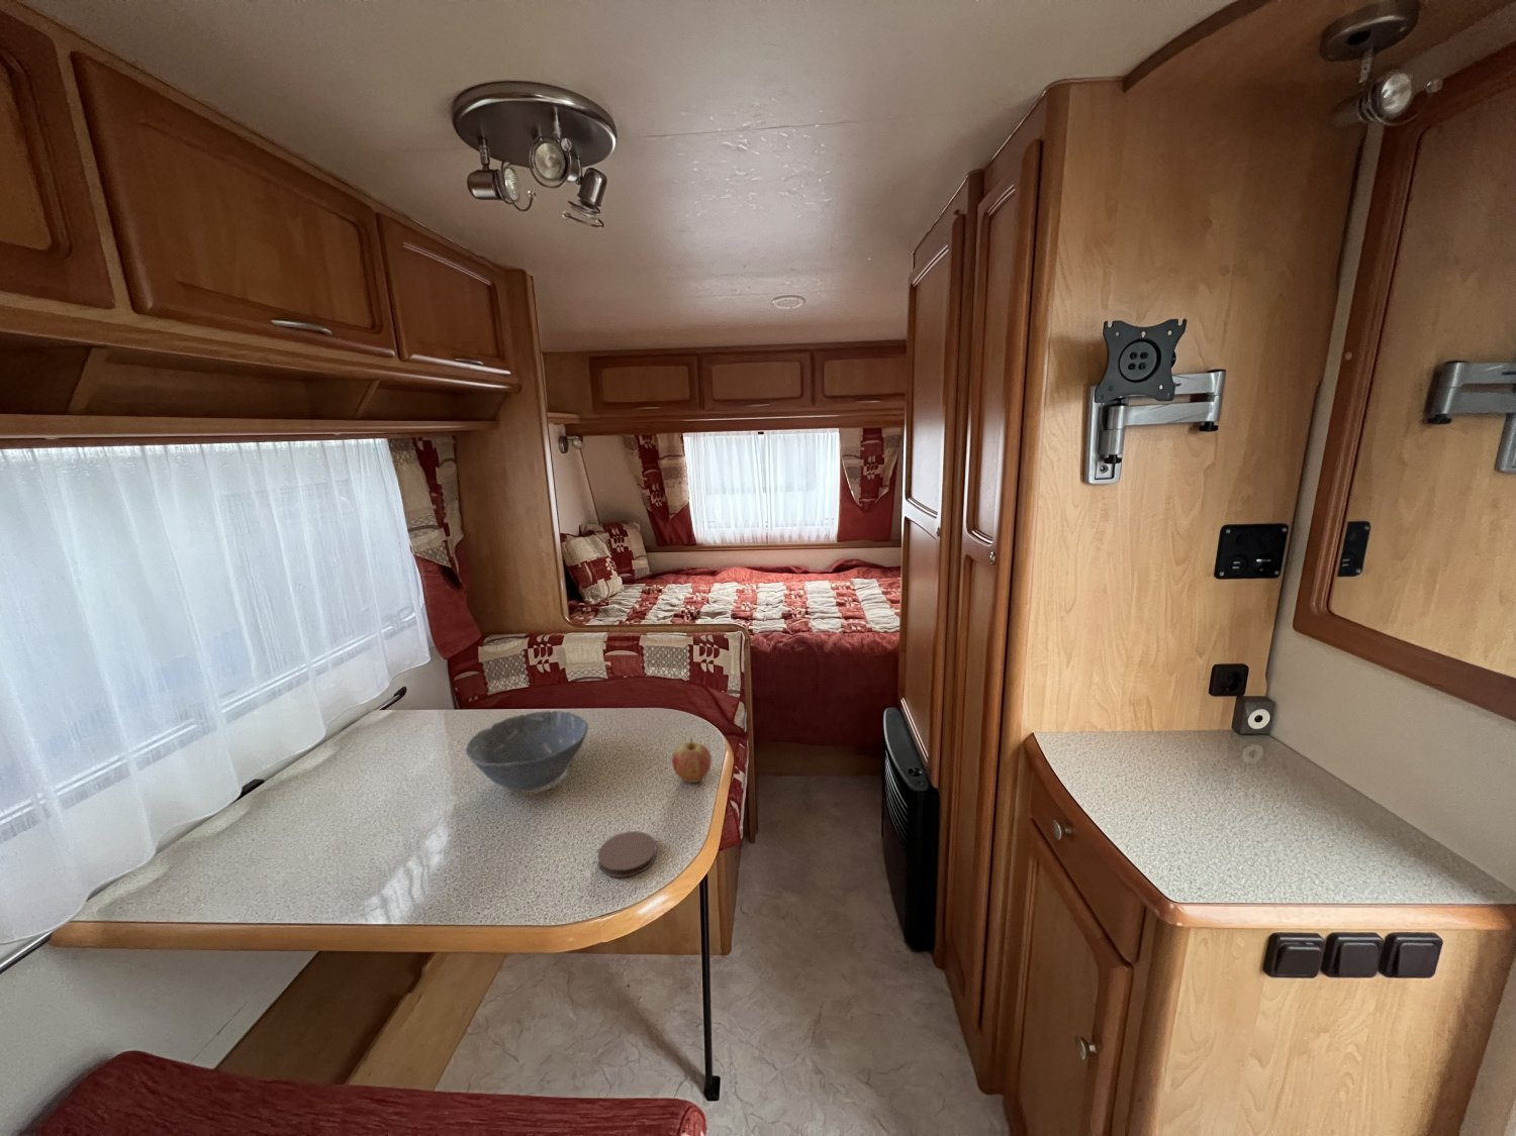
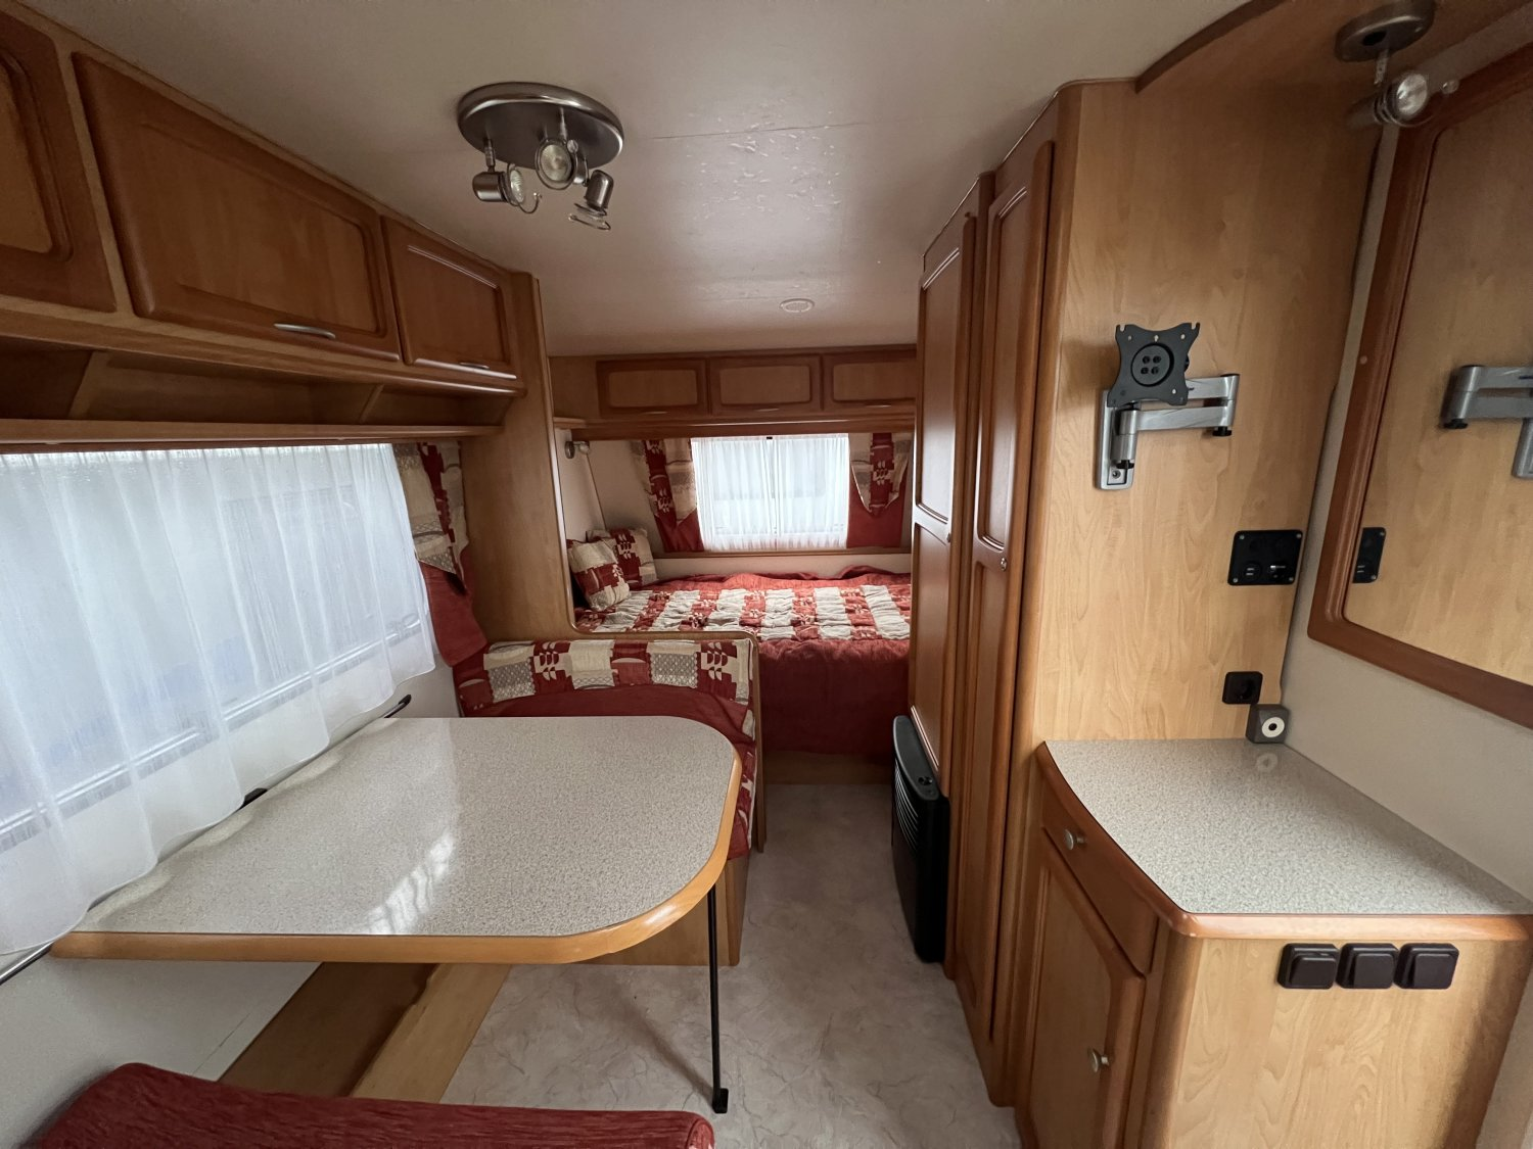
- bowl [464,710,590,792]
- coaster [597,831,658,878]
- fruit [671,737,713,784]
